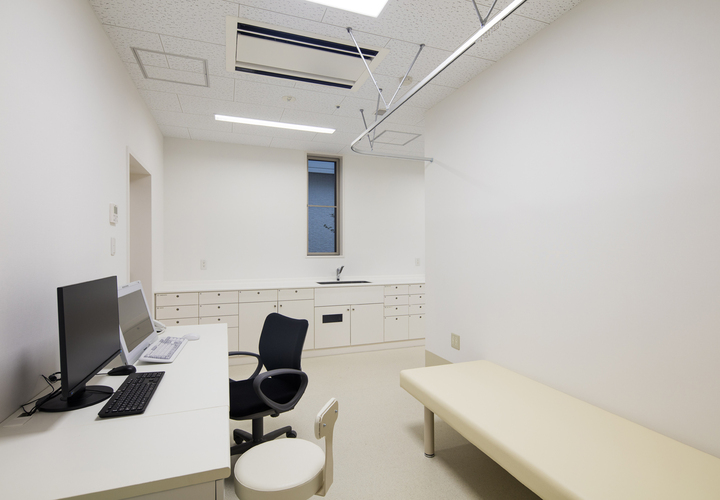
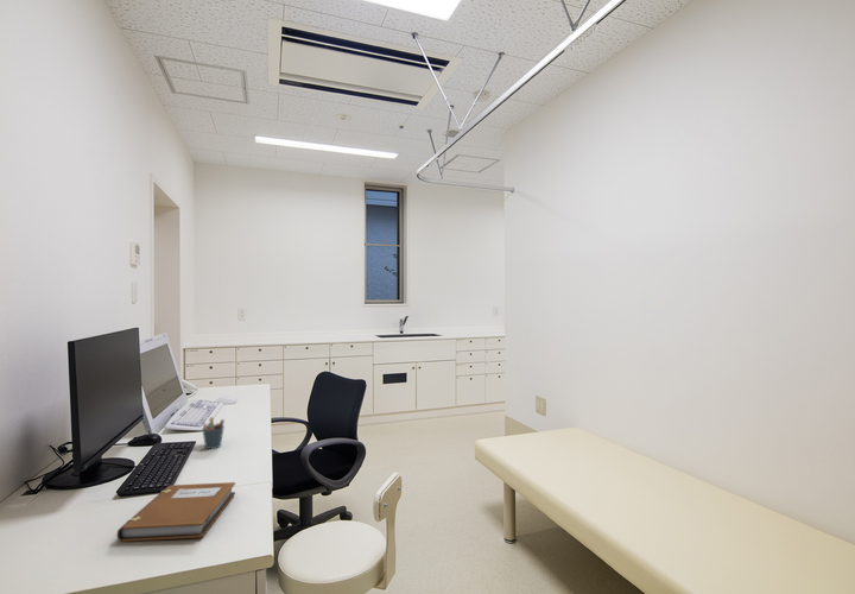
+ notebook [116,481,236,543]
+ pen holder [201,416,226,450]
